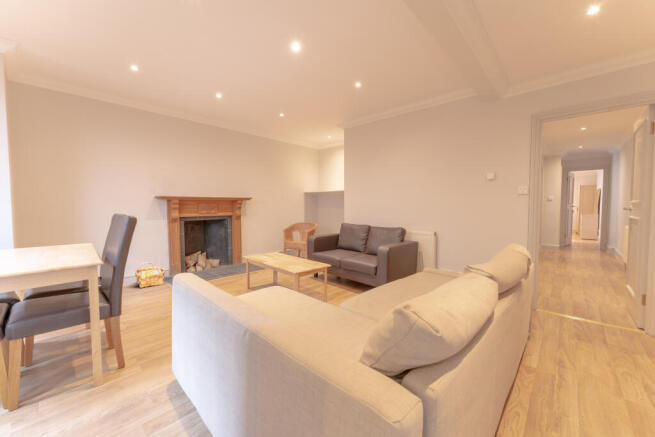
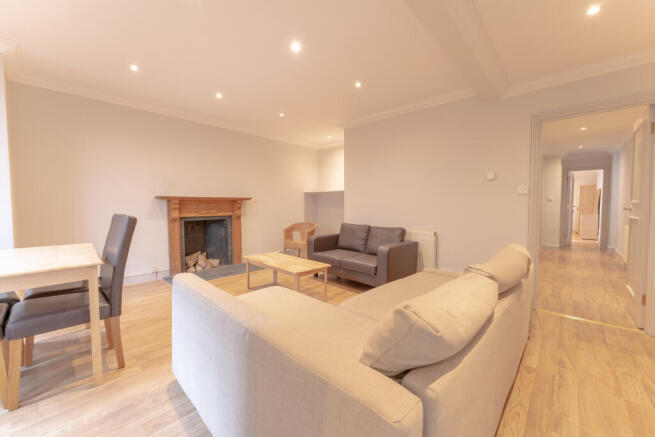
- woven basket [134,261,166,289]
